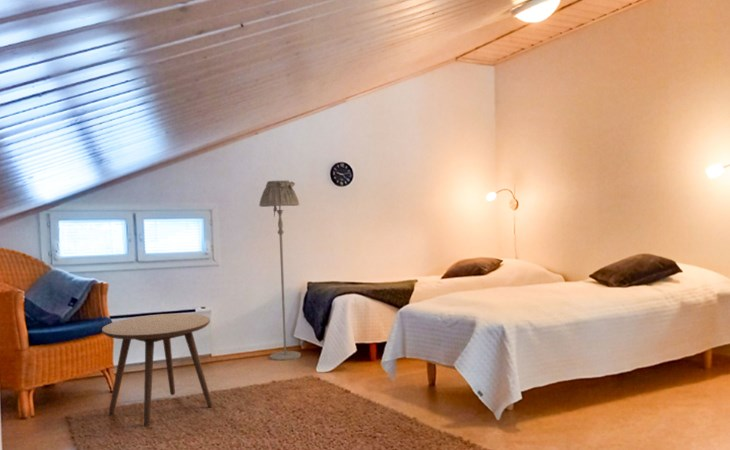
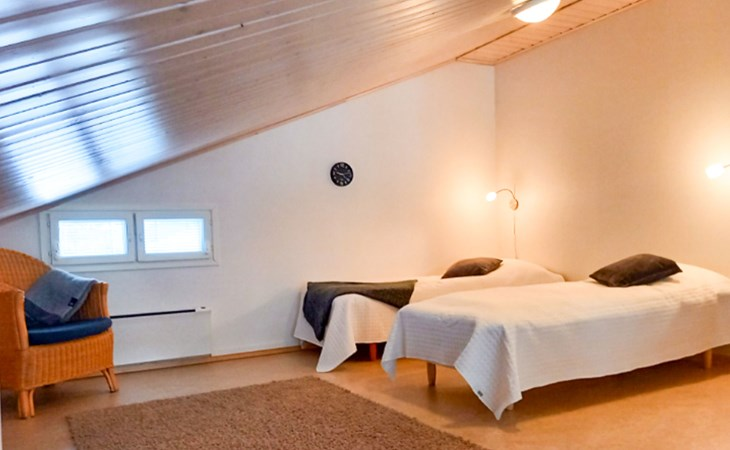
- side table [101,313,213,427]
- floor lamp [258,179,302,361]
